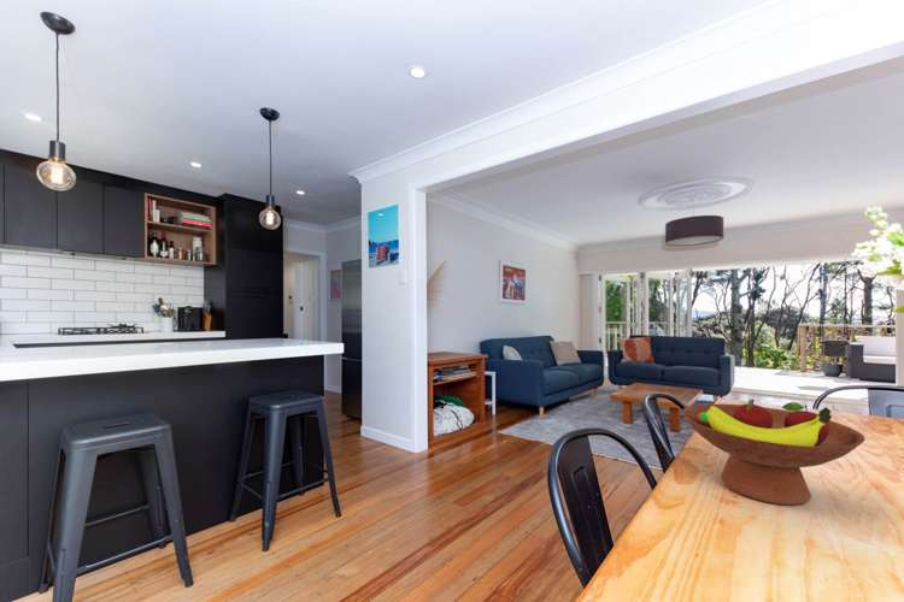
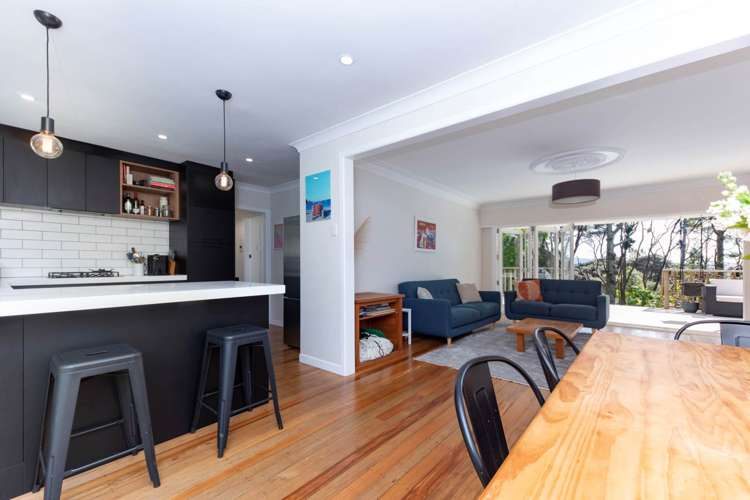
- fruit bowl [681,397,865,507]
